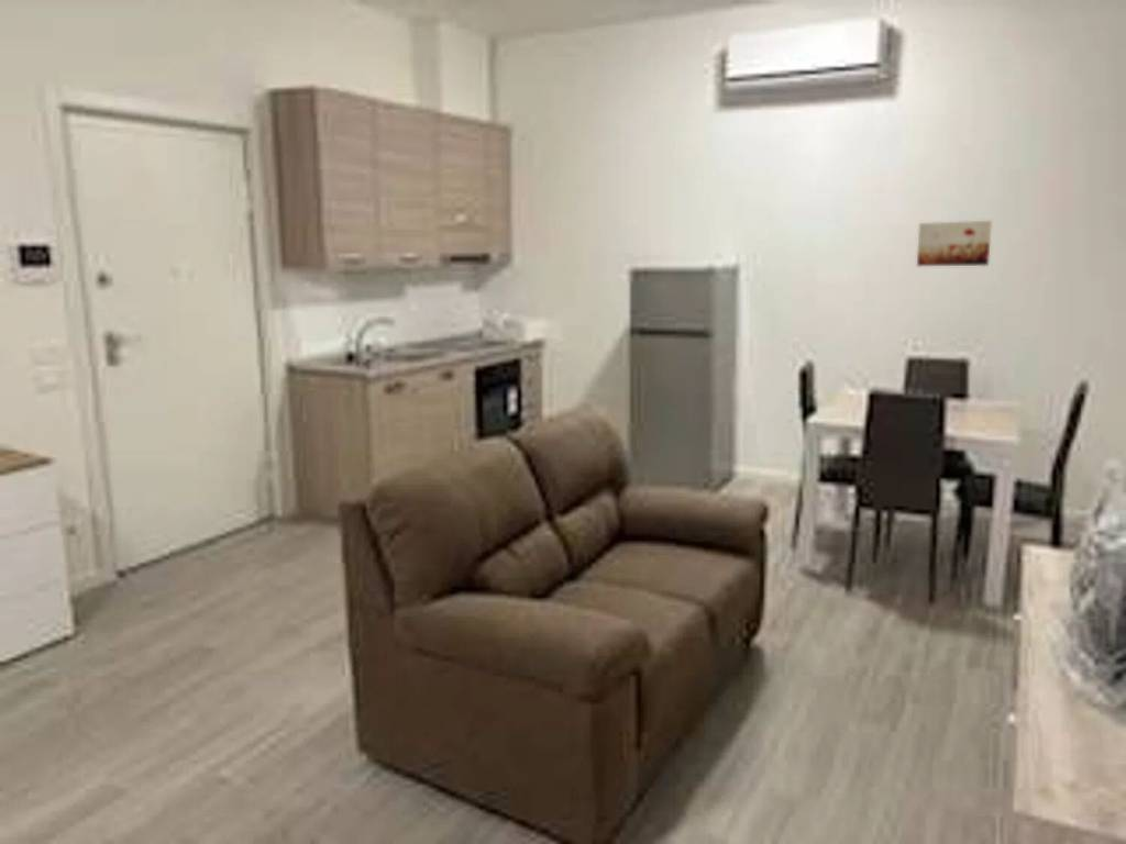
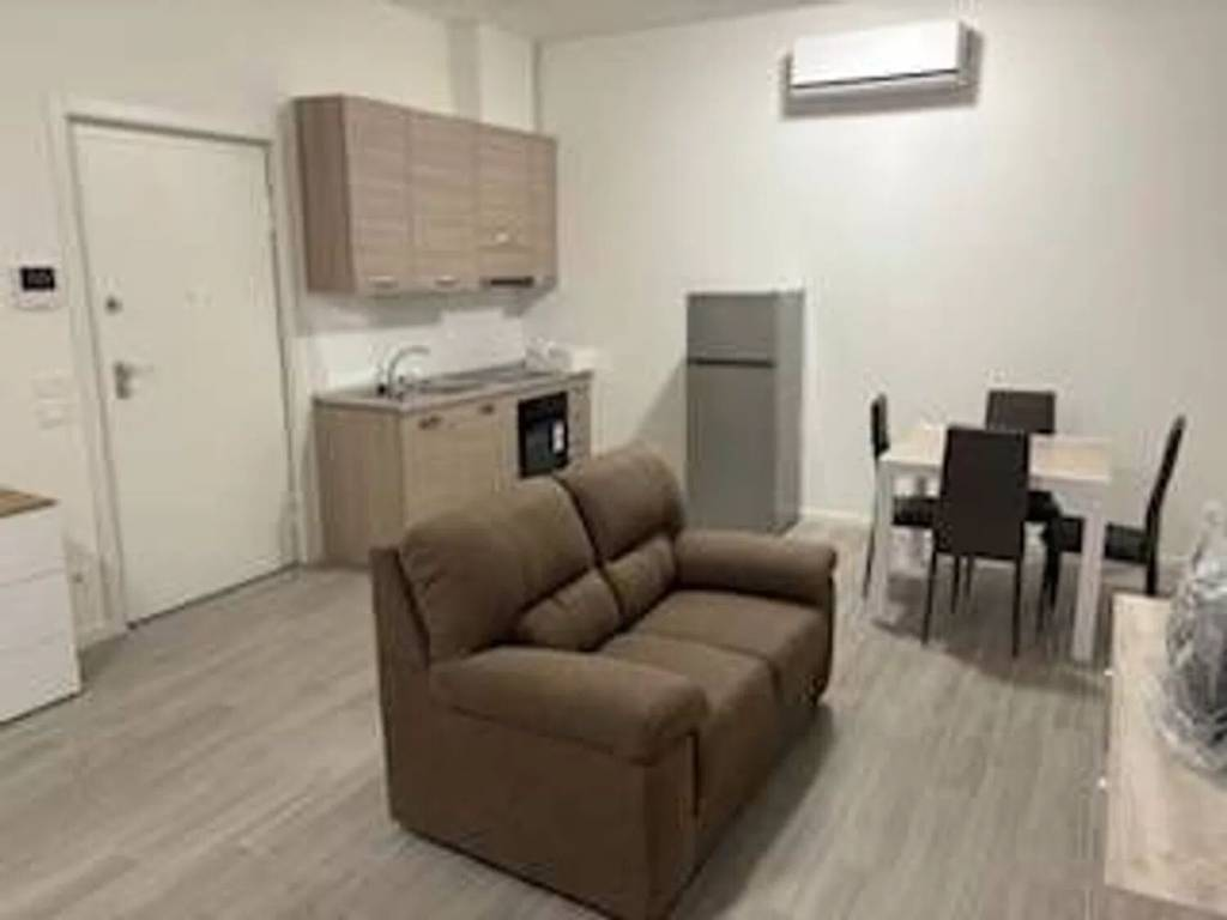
- wall art [916,220,993,267]
